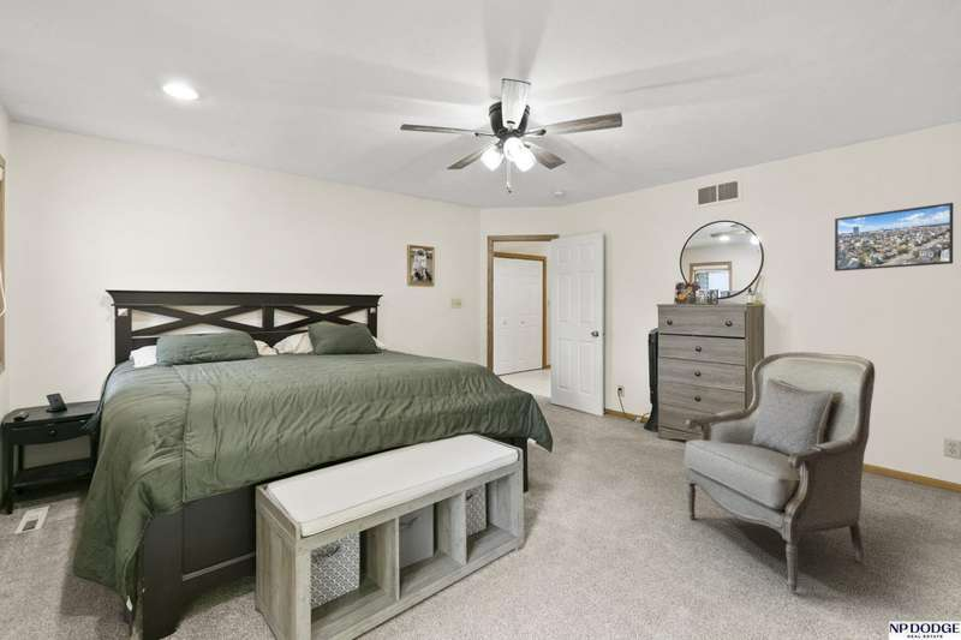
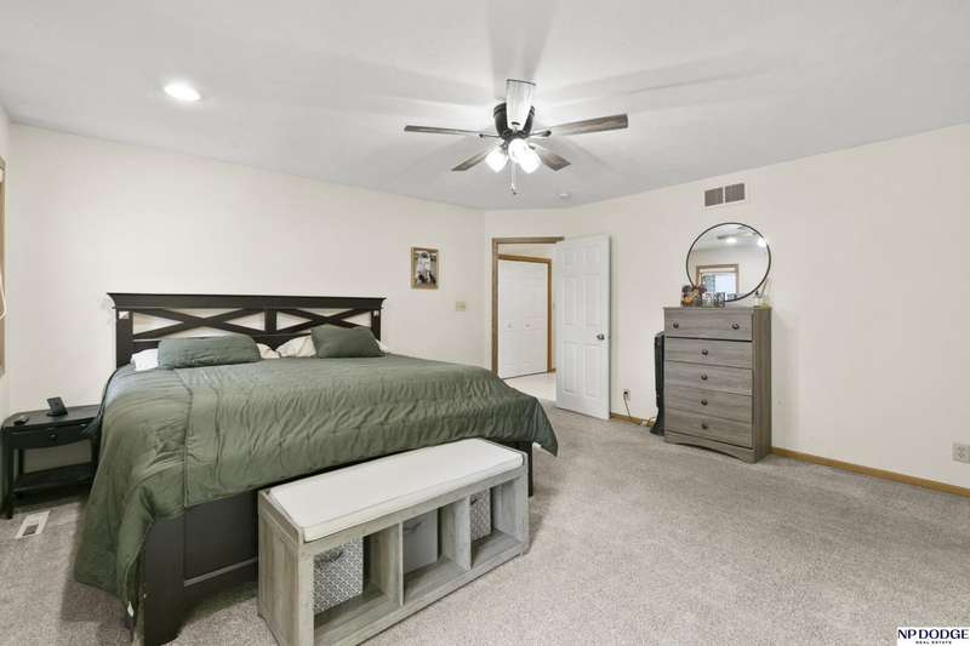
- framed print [834,202,955,273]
- armchair [682,351,876,592]
